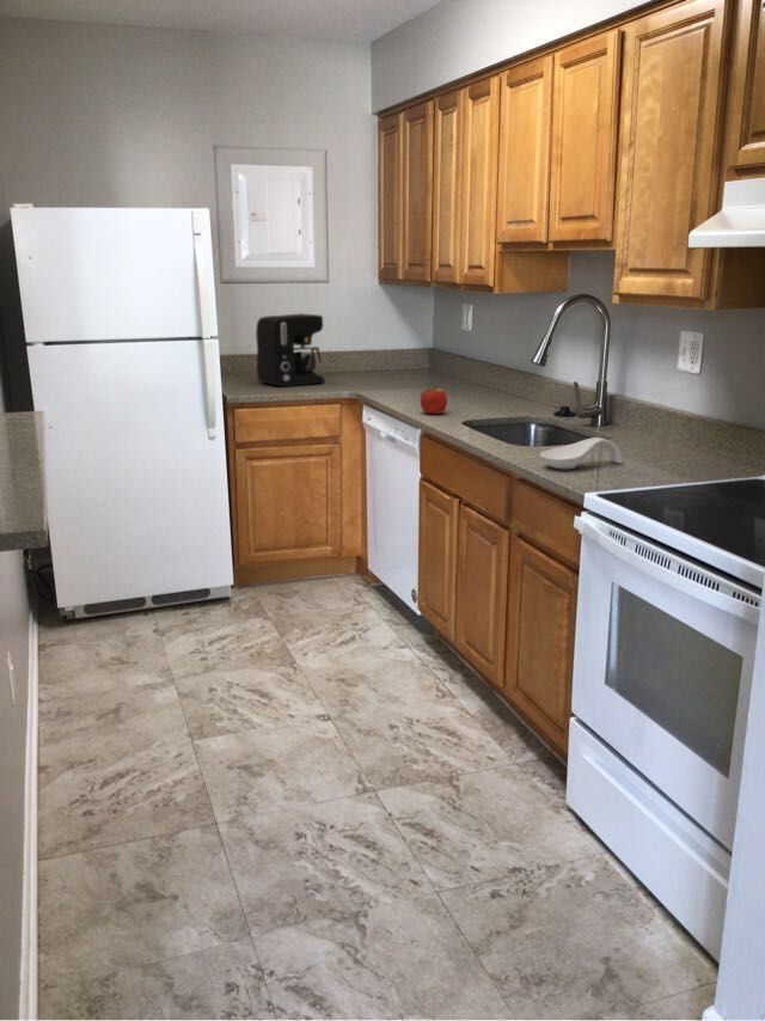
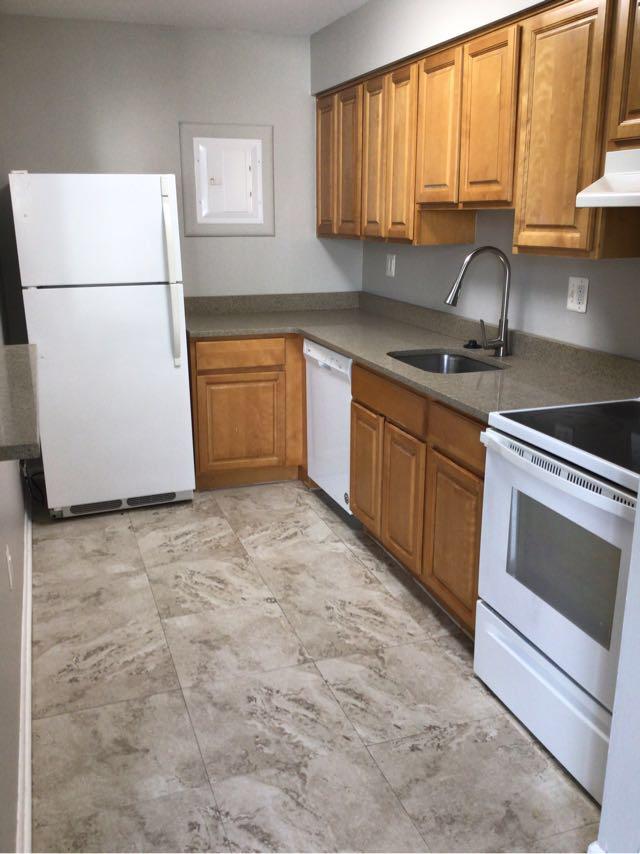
- coffee maker [255,312,326,387]
- apple [420,385,448,415]
- spoon rest [539,436,623,471]
